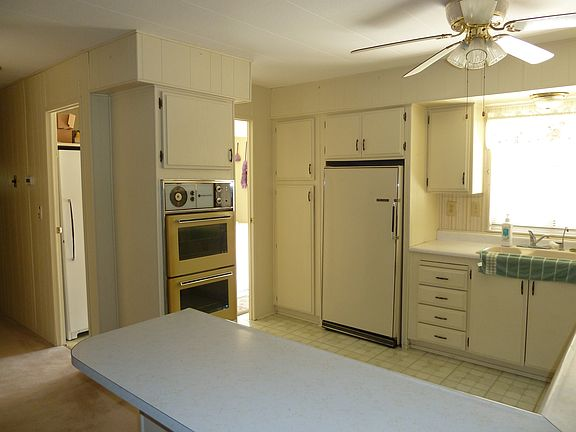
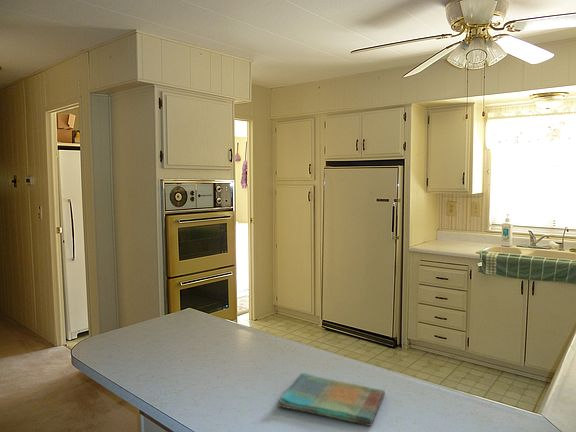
+ dish towel [276,372,386,427]
